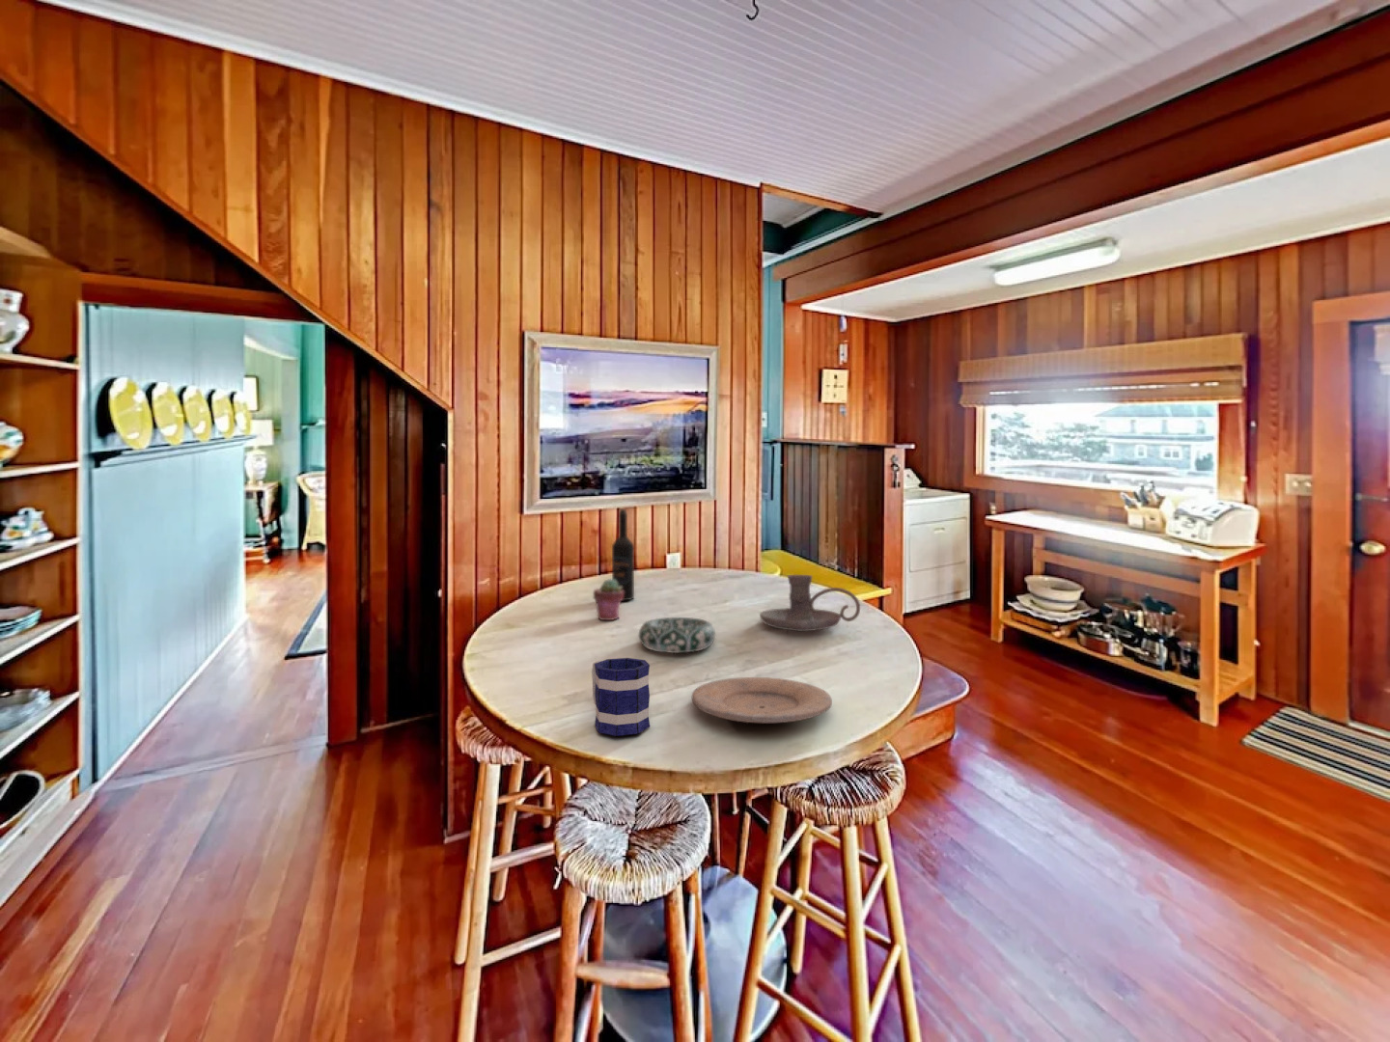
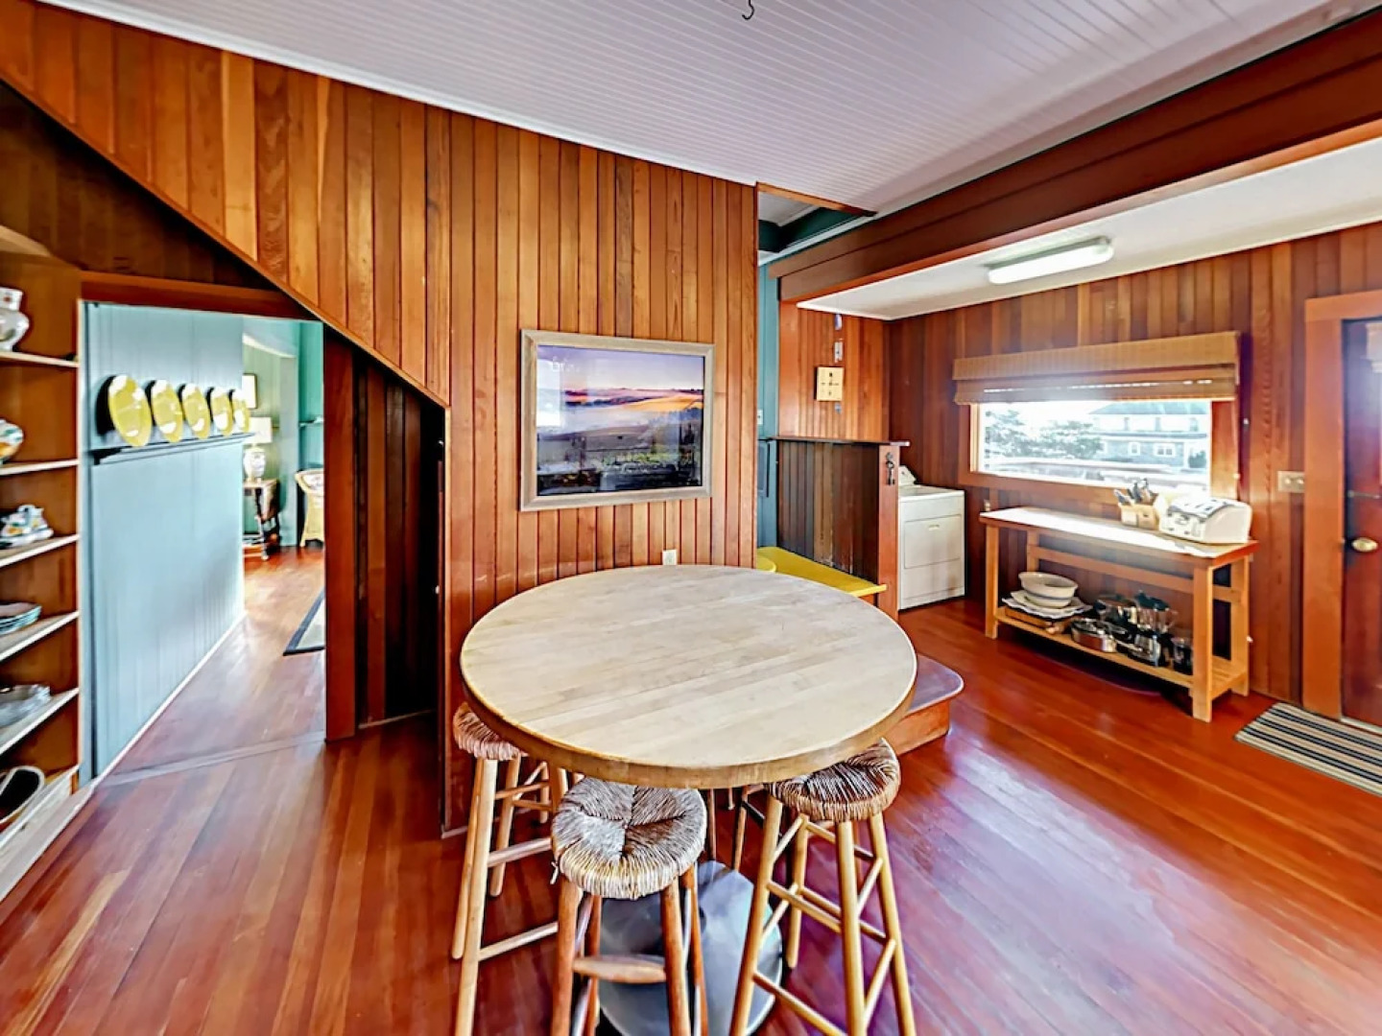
- mug [591,657,650,737]
- candle holder [758,574,861,632]
- decorative bowl [638,616,716,655]
- plate [691,676,833,725]
- potted succulent [592,578,624,622]
- wine bottle [611,508,635,602]
